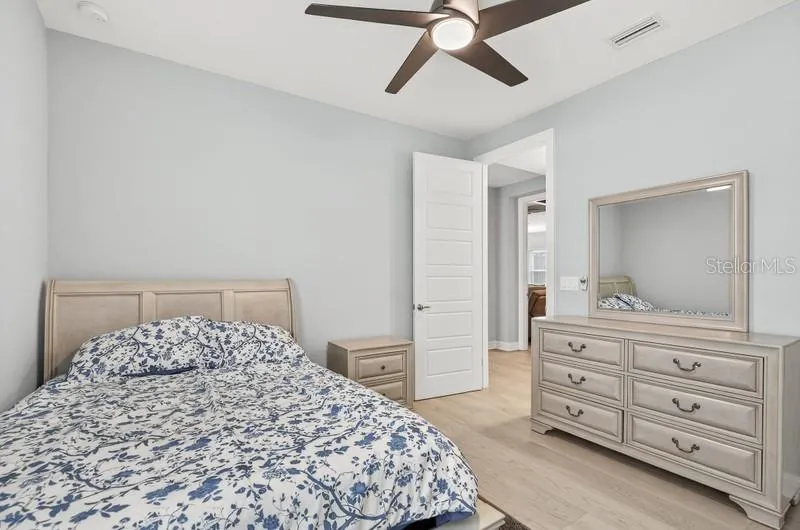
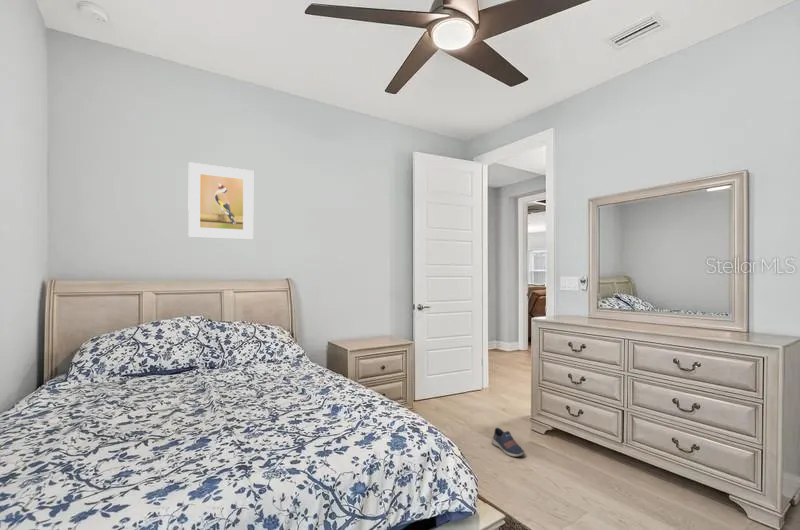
+ shoe [491,427,526,458]
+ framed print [187,161,254,241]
